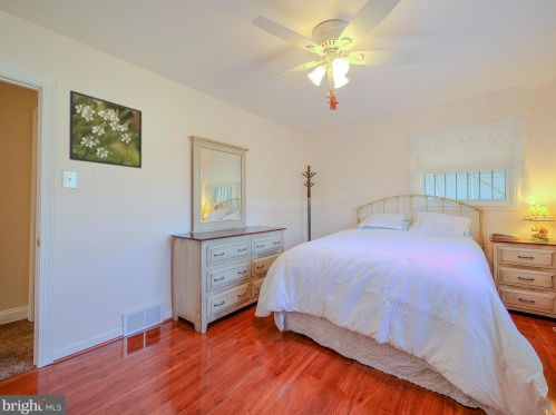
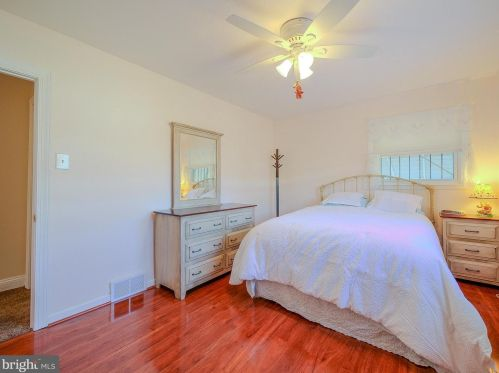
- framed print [68,89,143,169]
